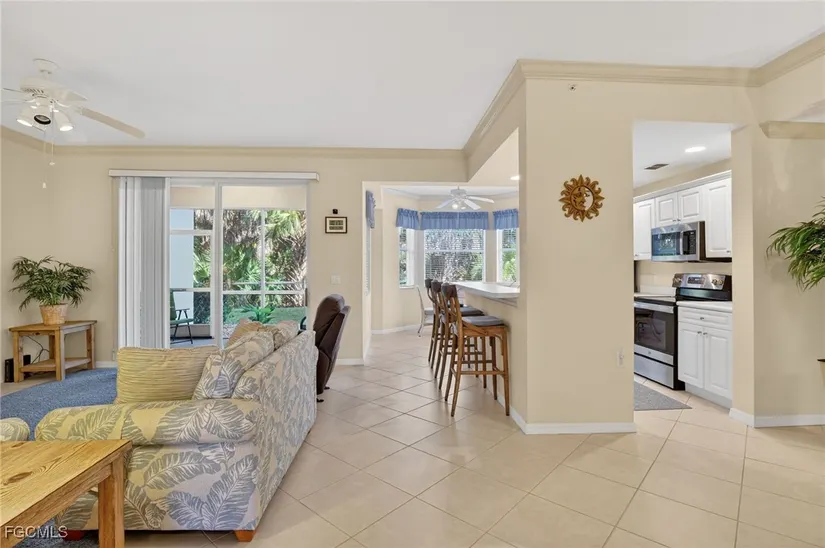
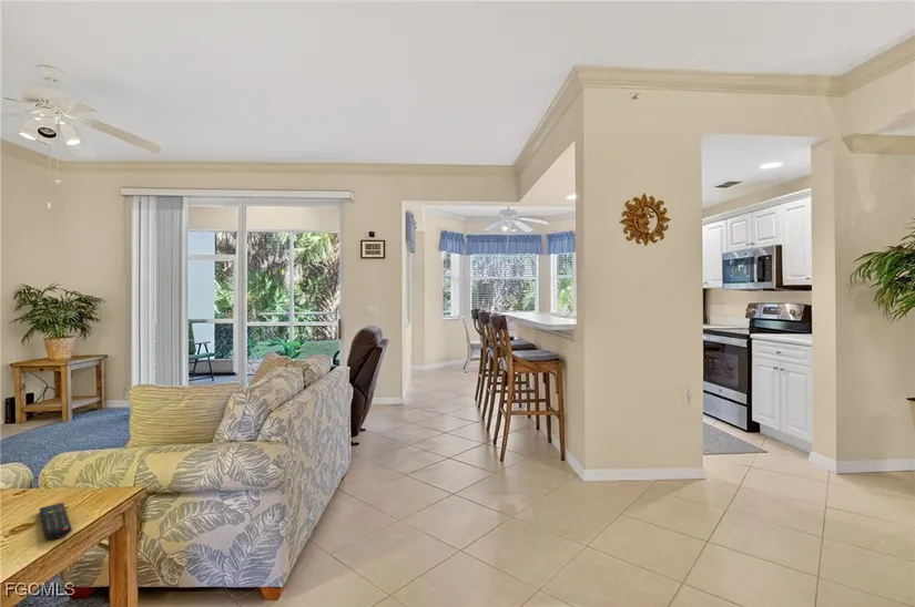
+ remote control [39,502,72,541]
